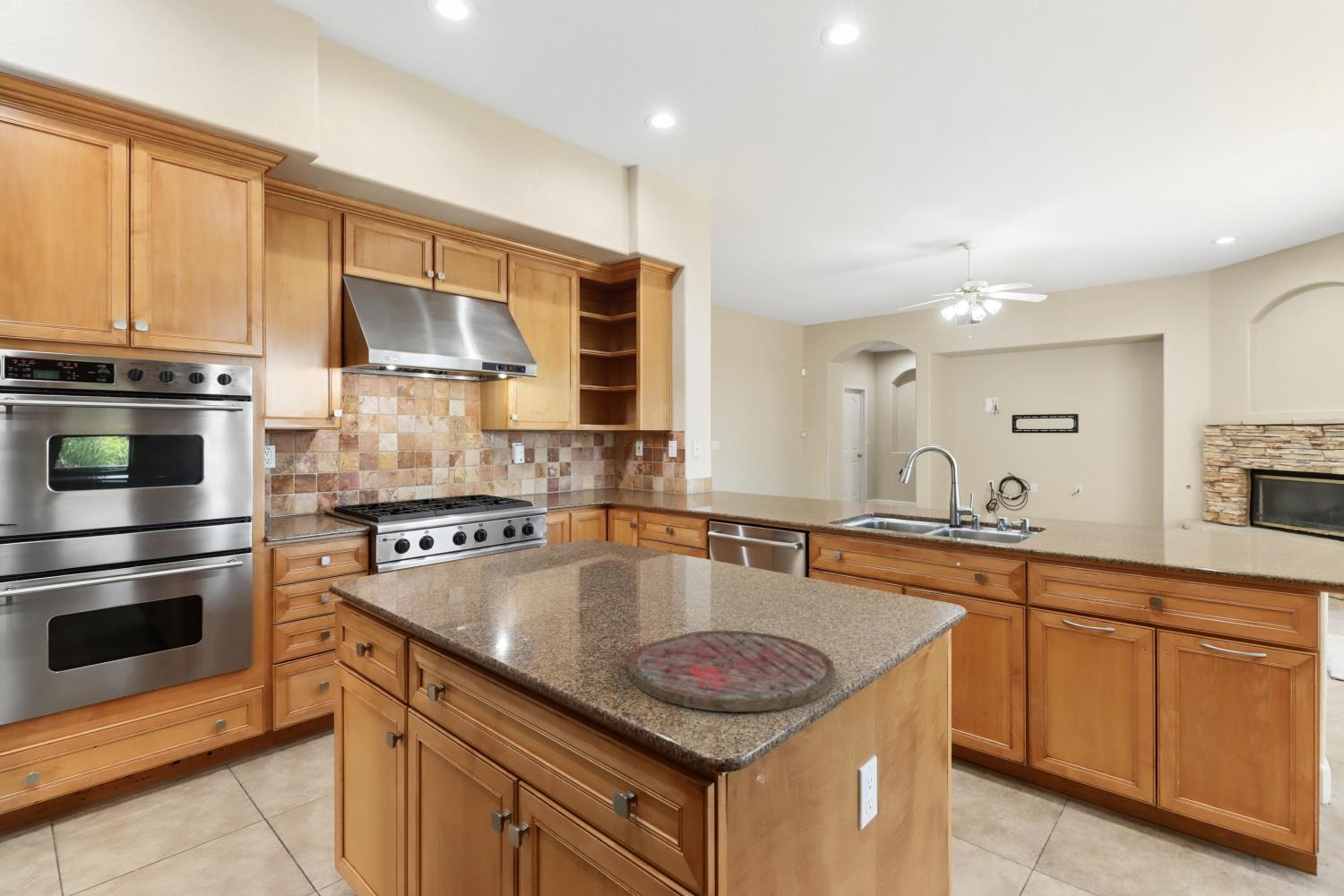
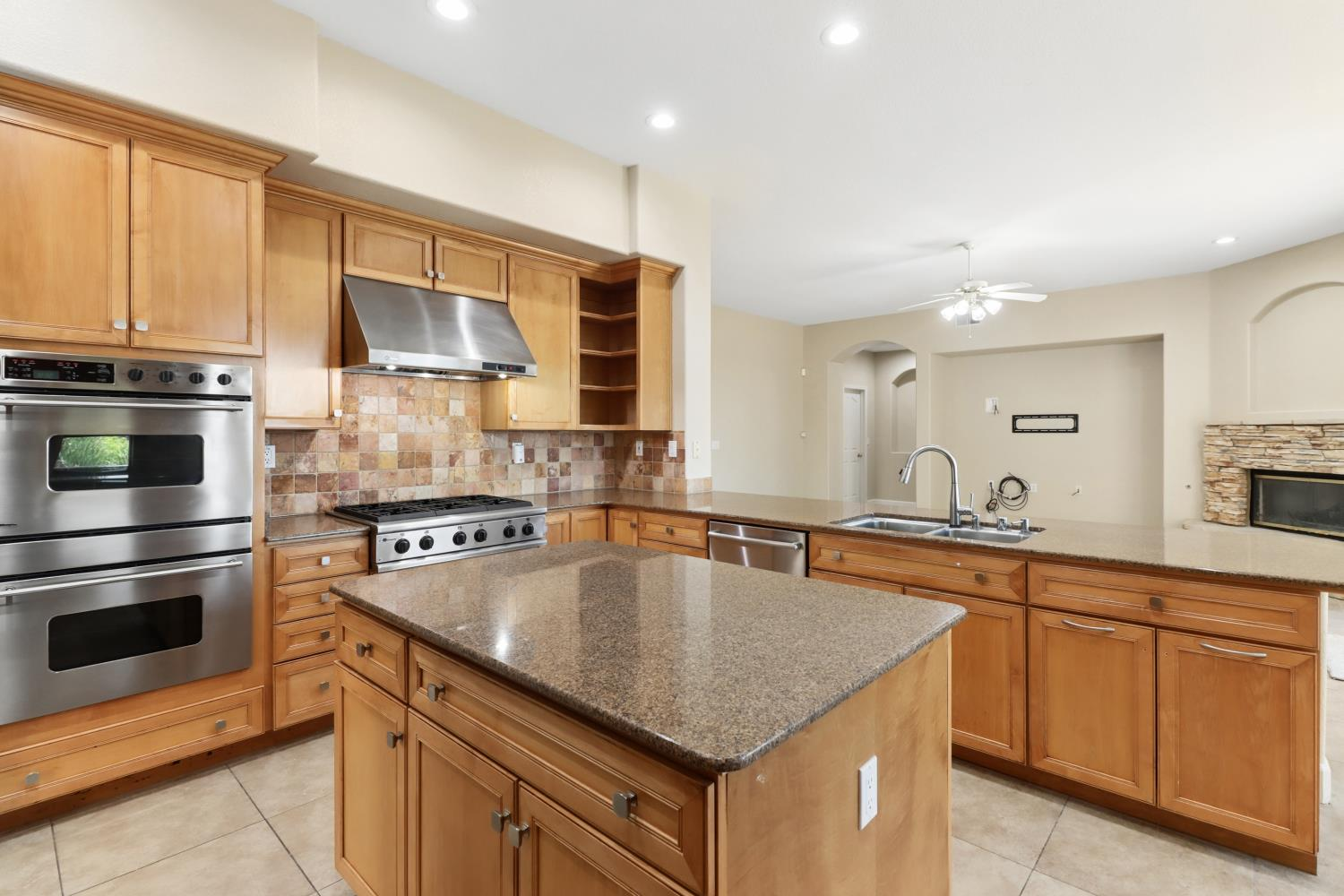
- cutting board [627,630,836,713]
